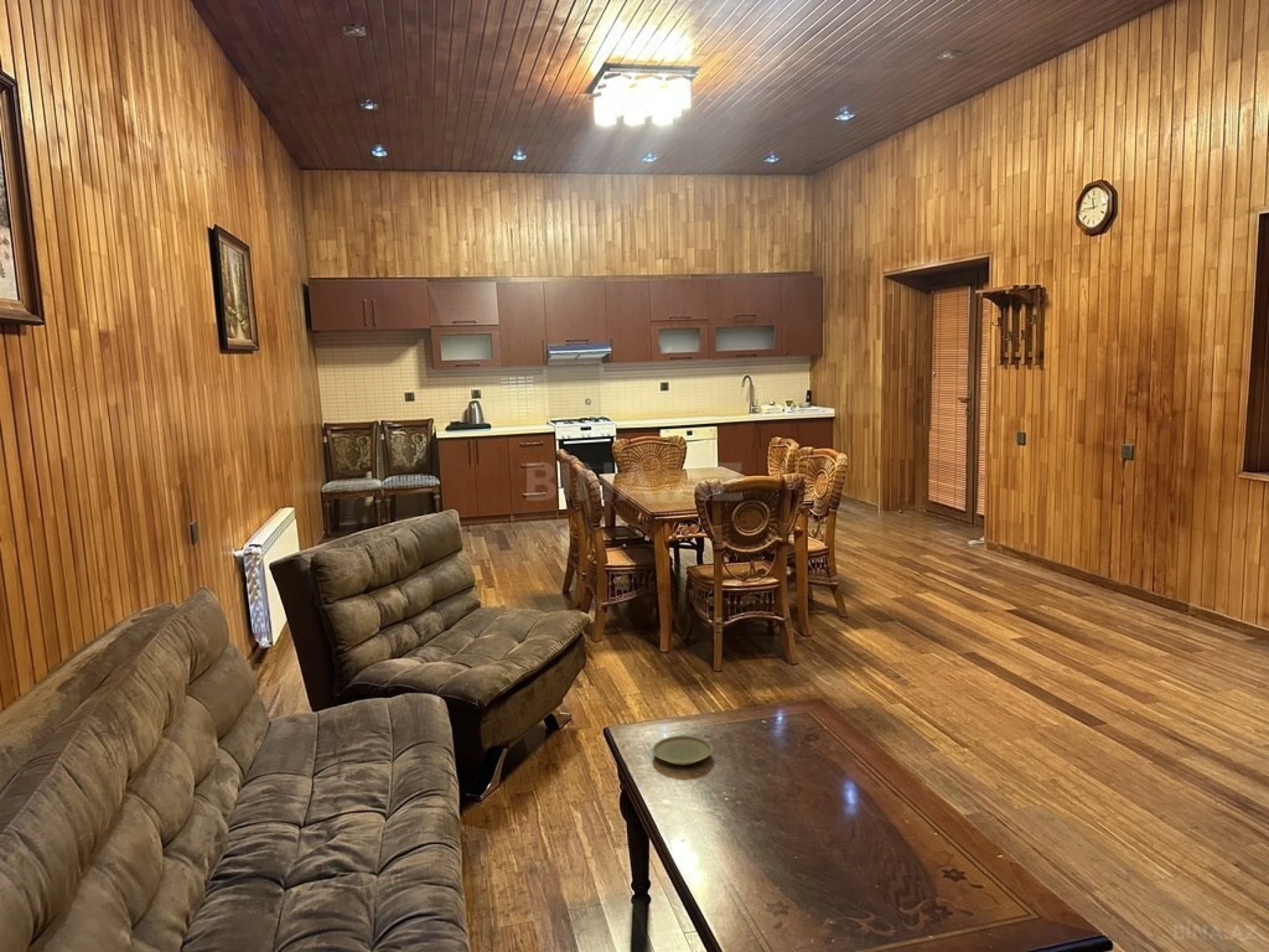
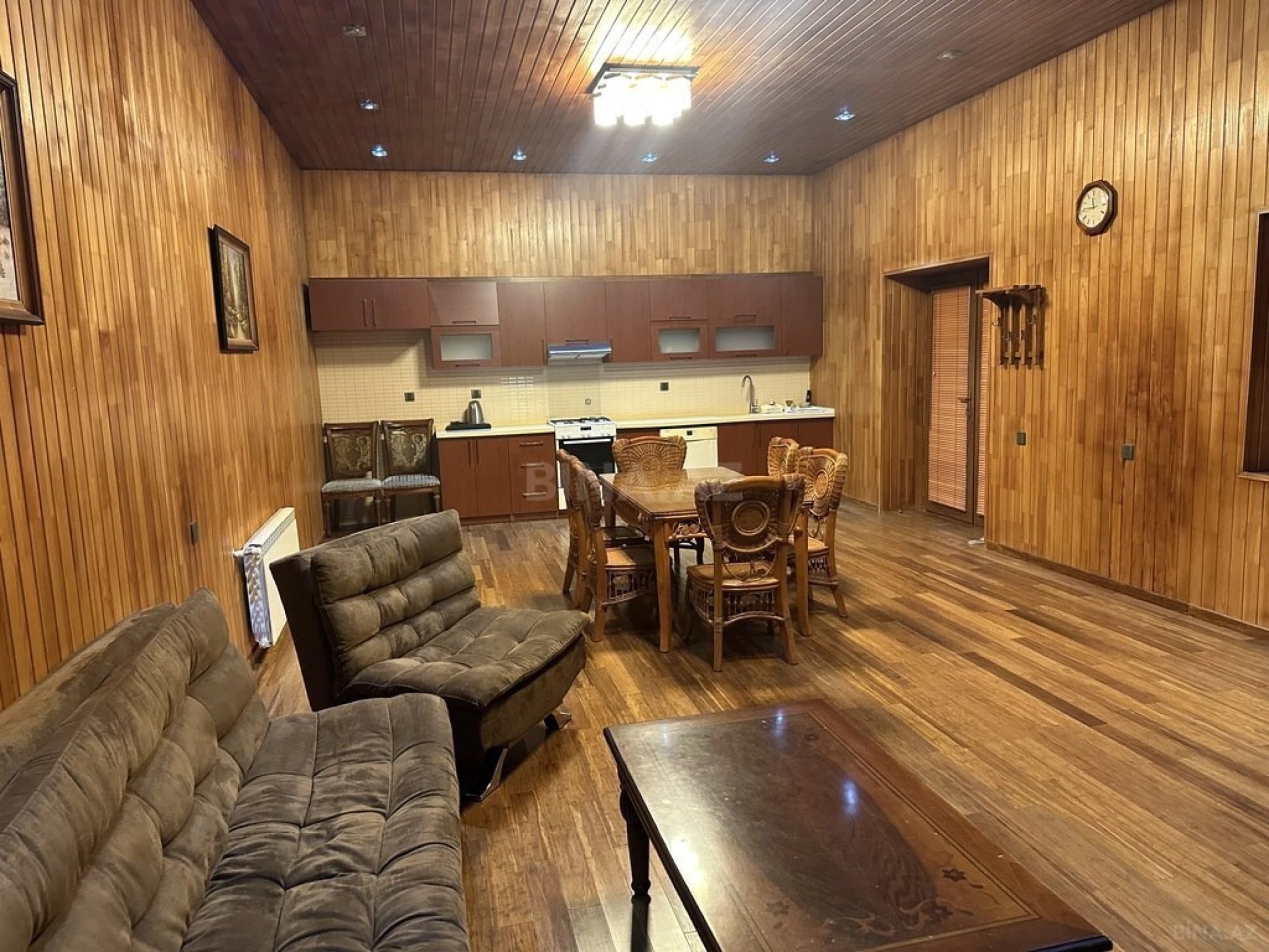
- plate [652,735,713,766]
